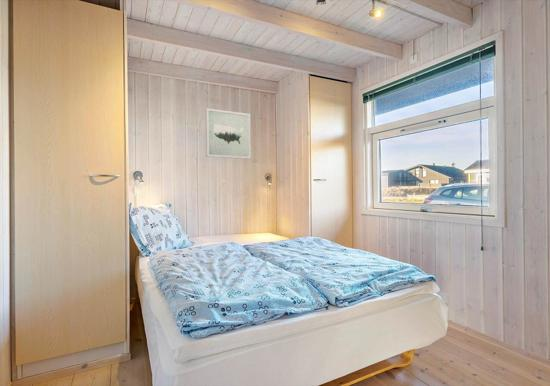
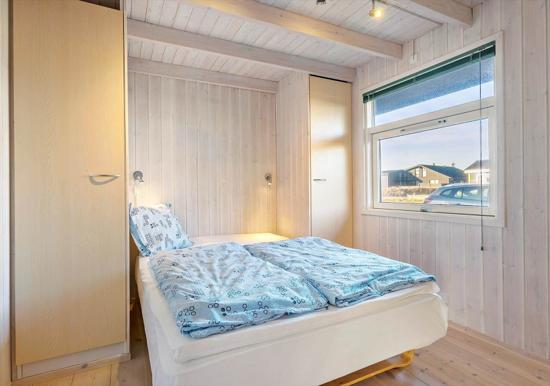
- wall art [205,107,252,160]
